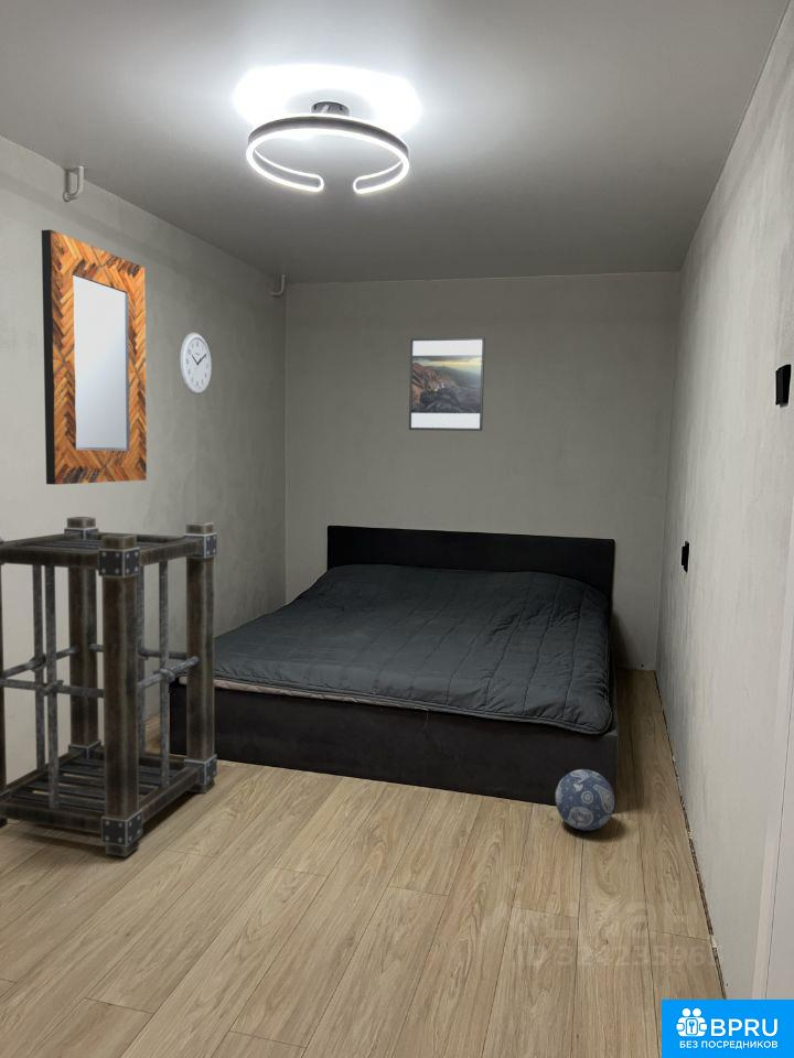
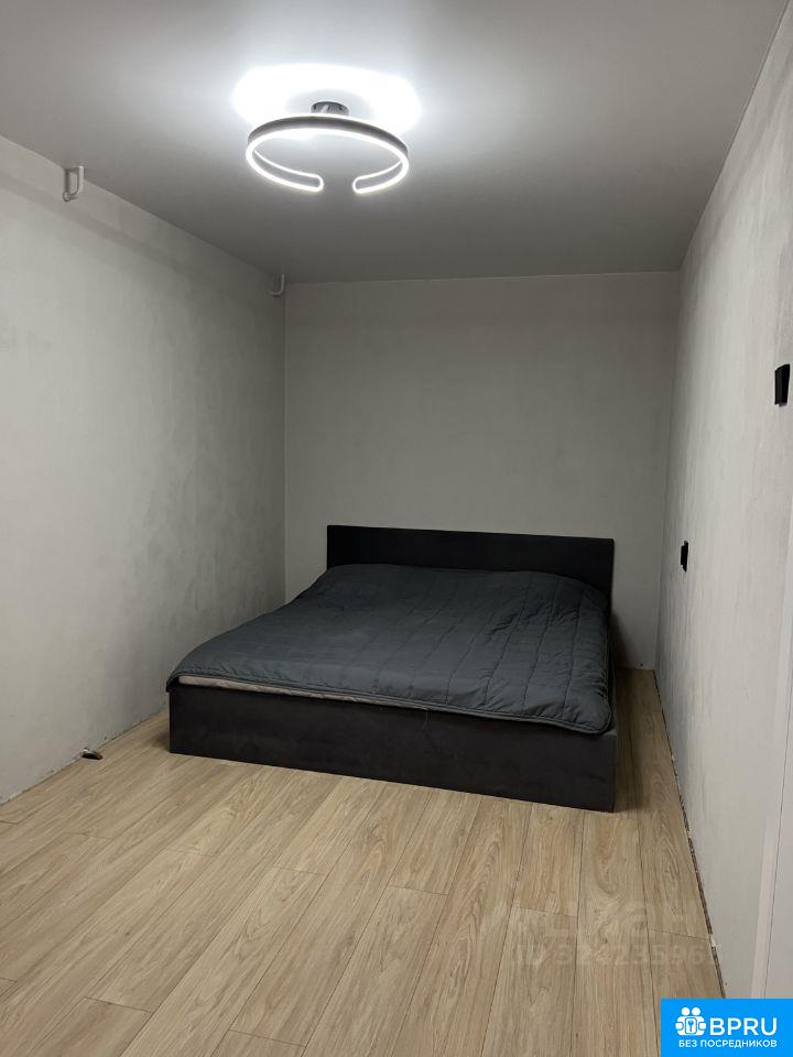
- home mirror [41,228,148,486]
- wall clock [179,332,213,396]
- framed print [408,336,486,432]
- decorative ball [555,768,616,832]
- shelving unit [0,516,218,857]
